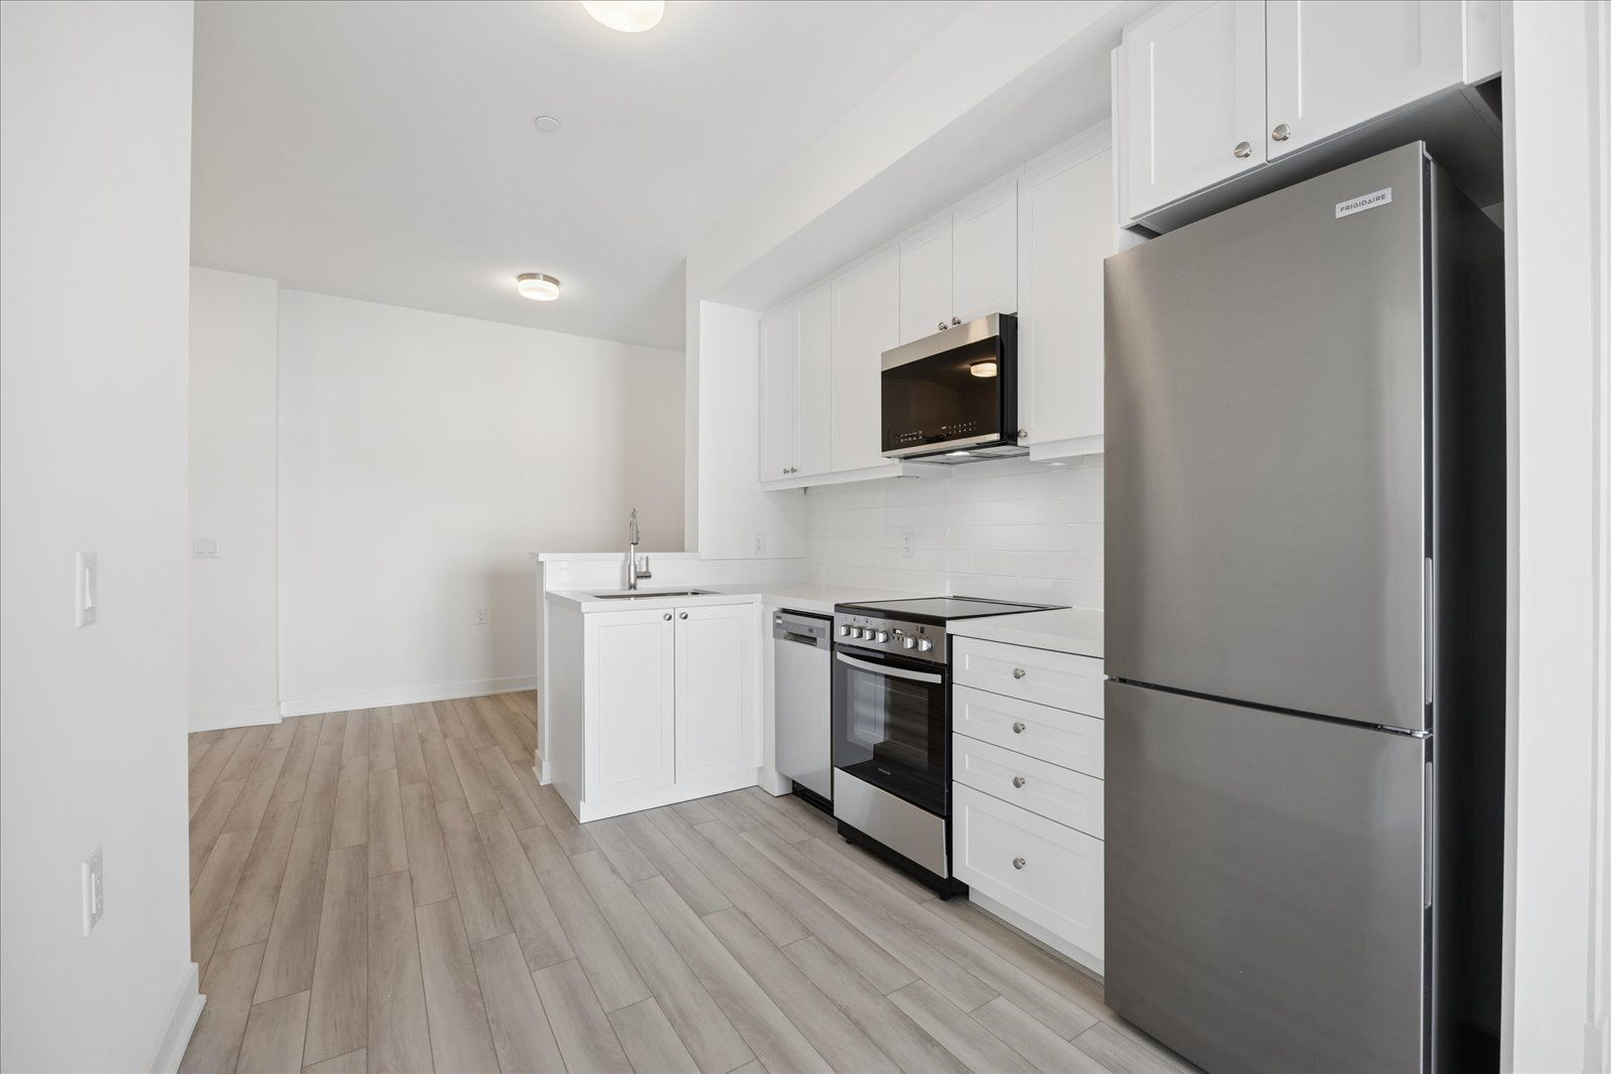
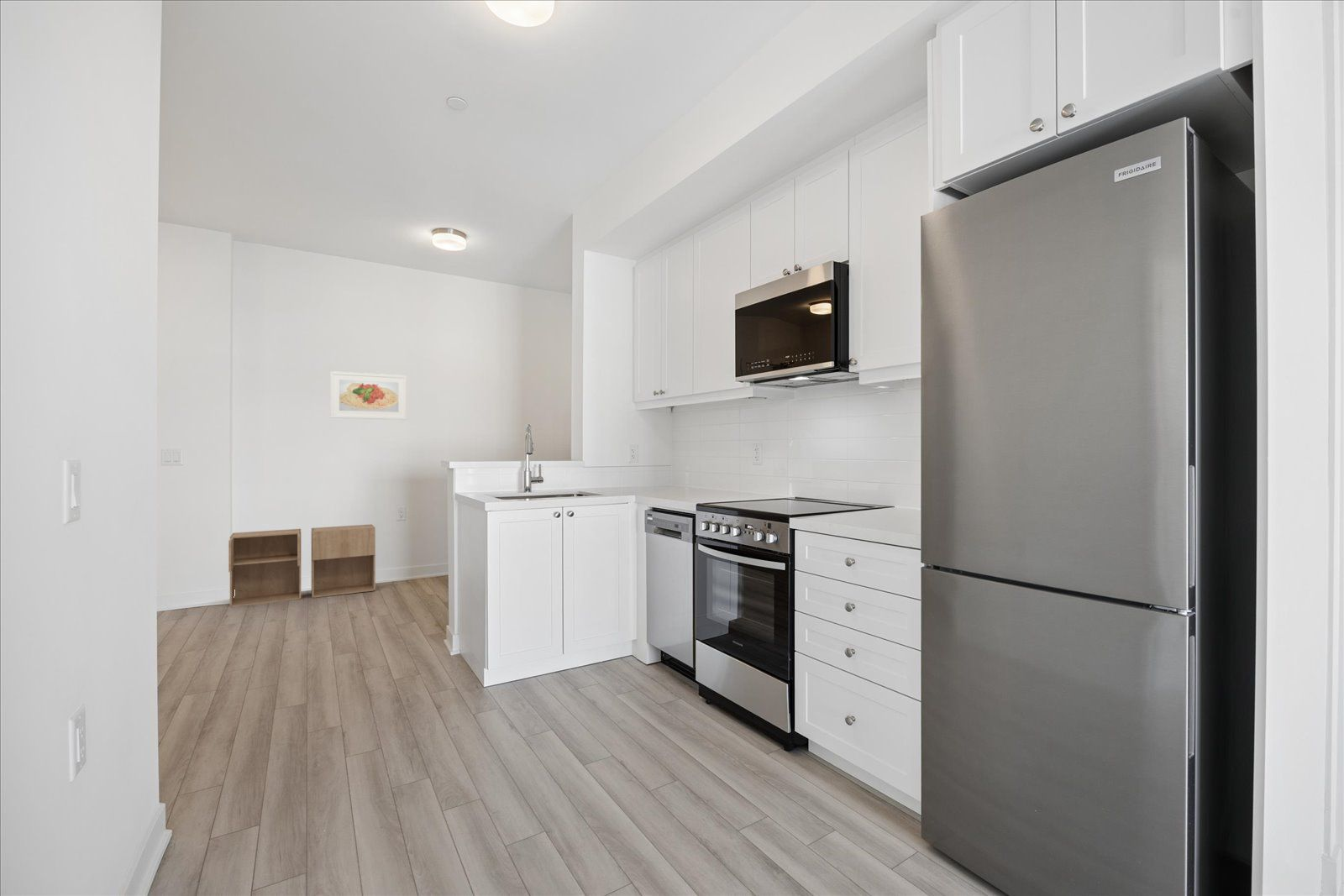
+ storage cabinet [228,524,376,608]
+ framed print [329,370,407,421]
